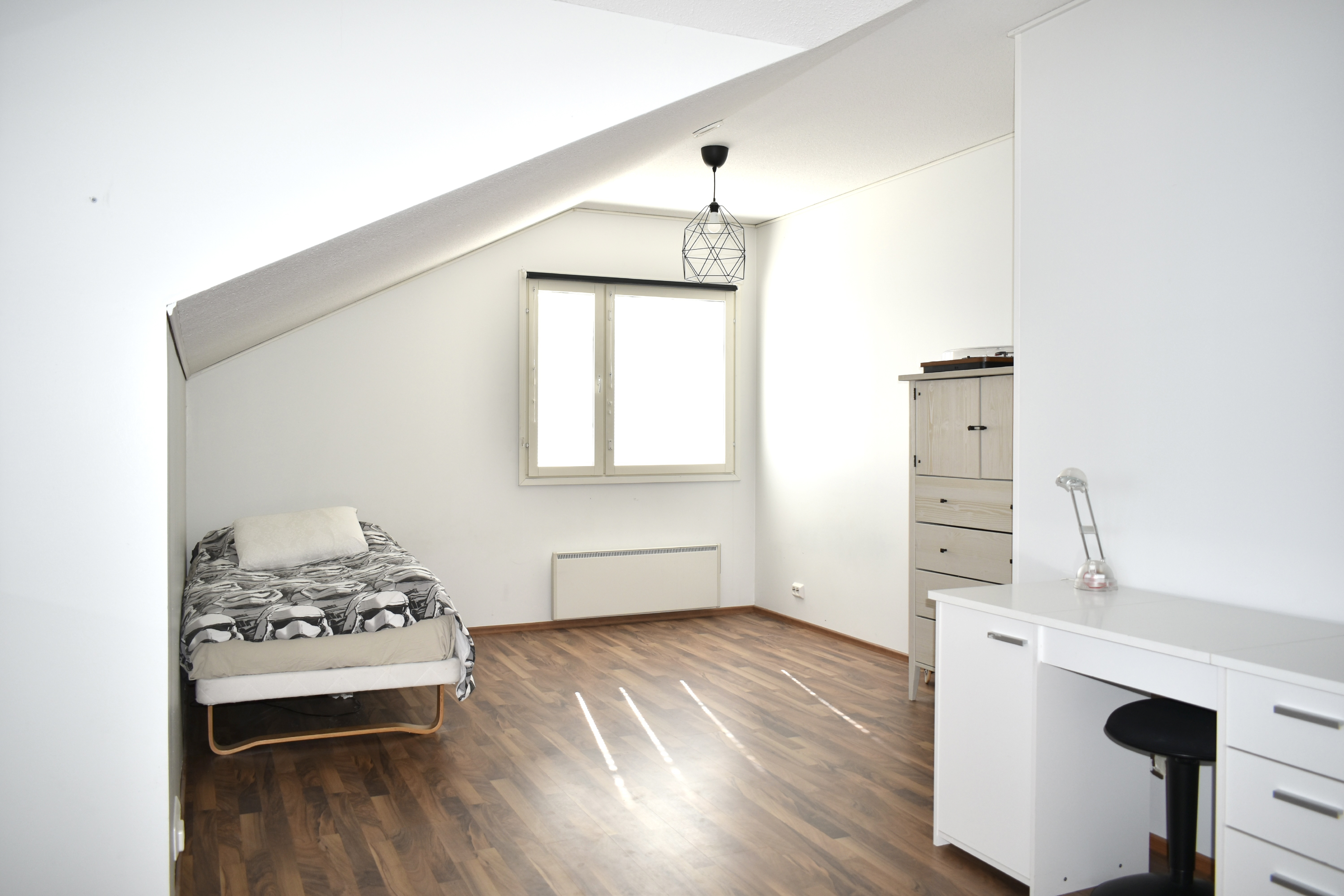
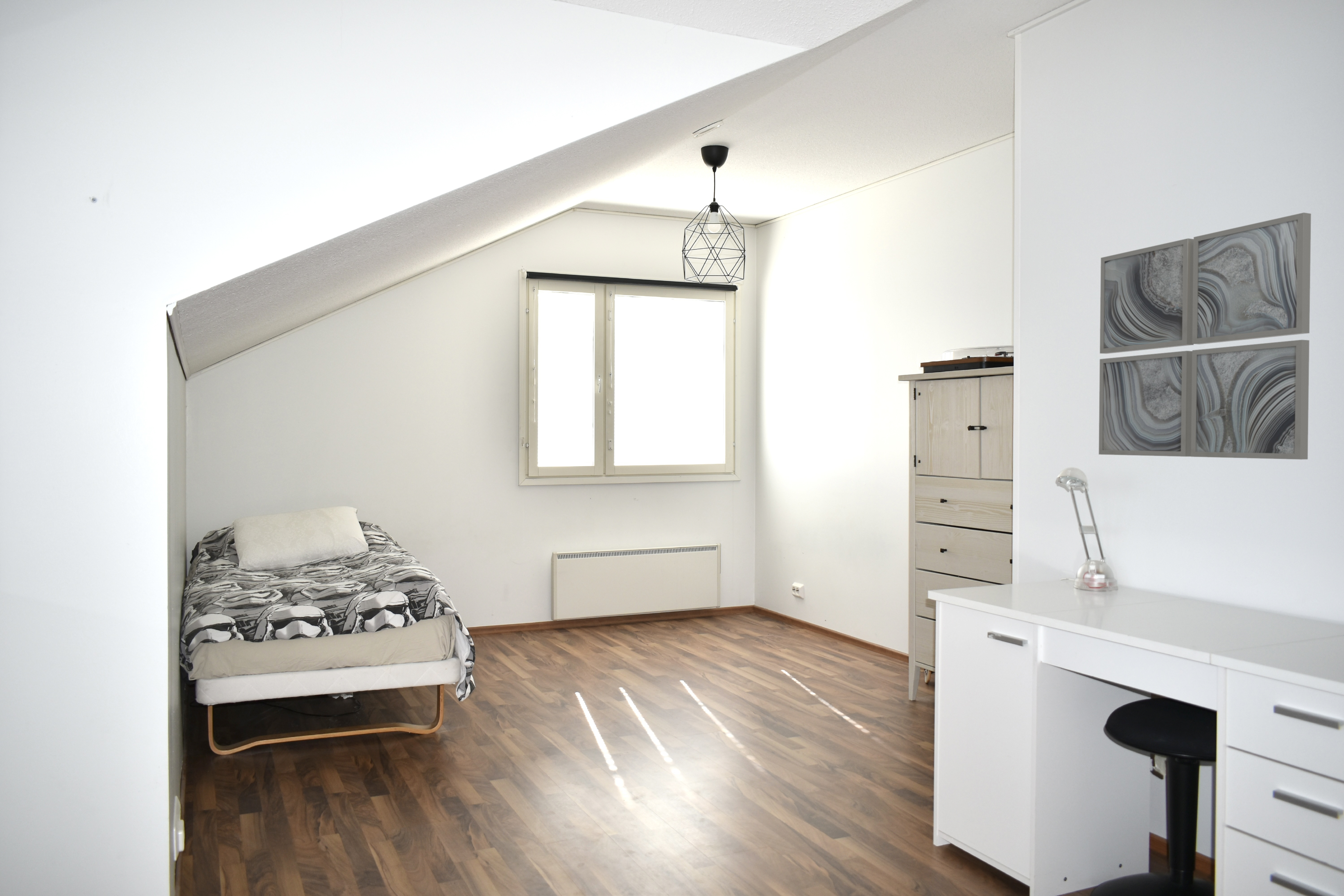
+ wall art [1099,212,1312,460]
